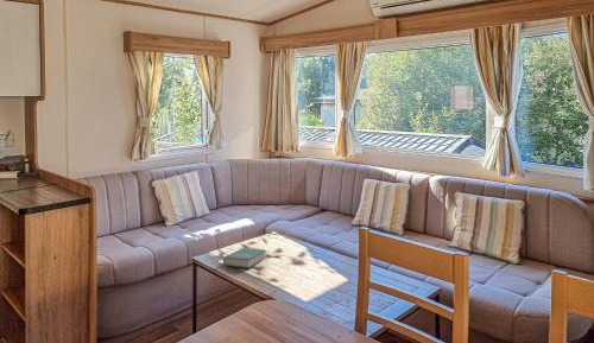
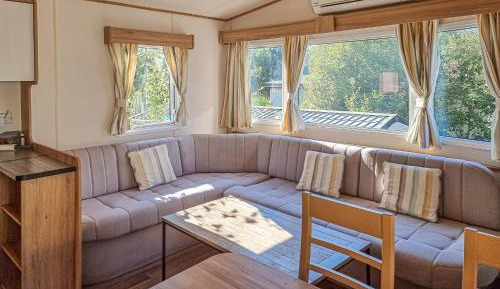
- book [222,247,267,269]
